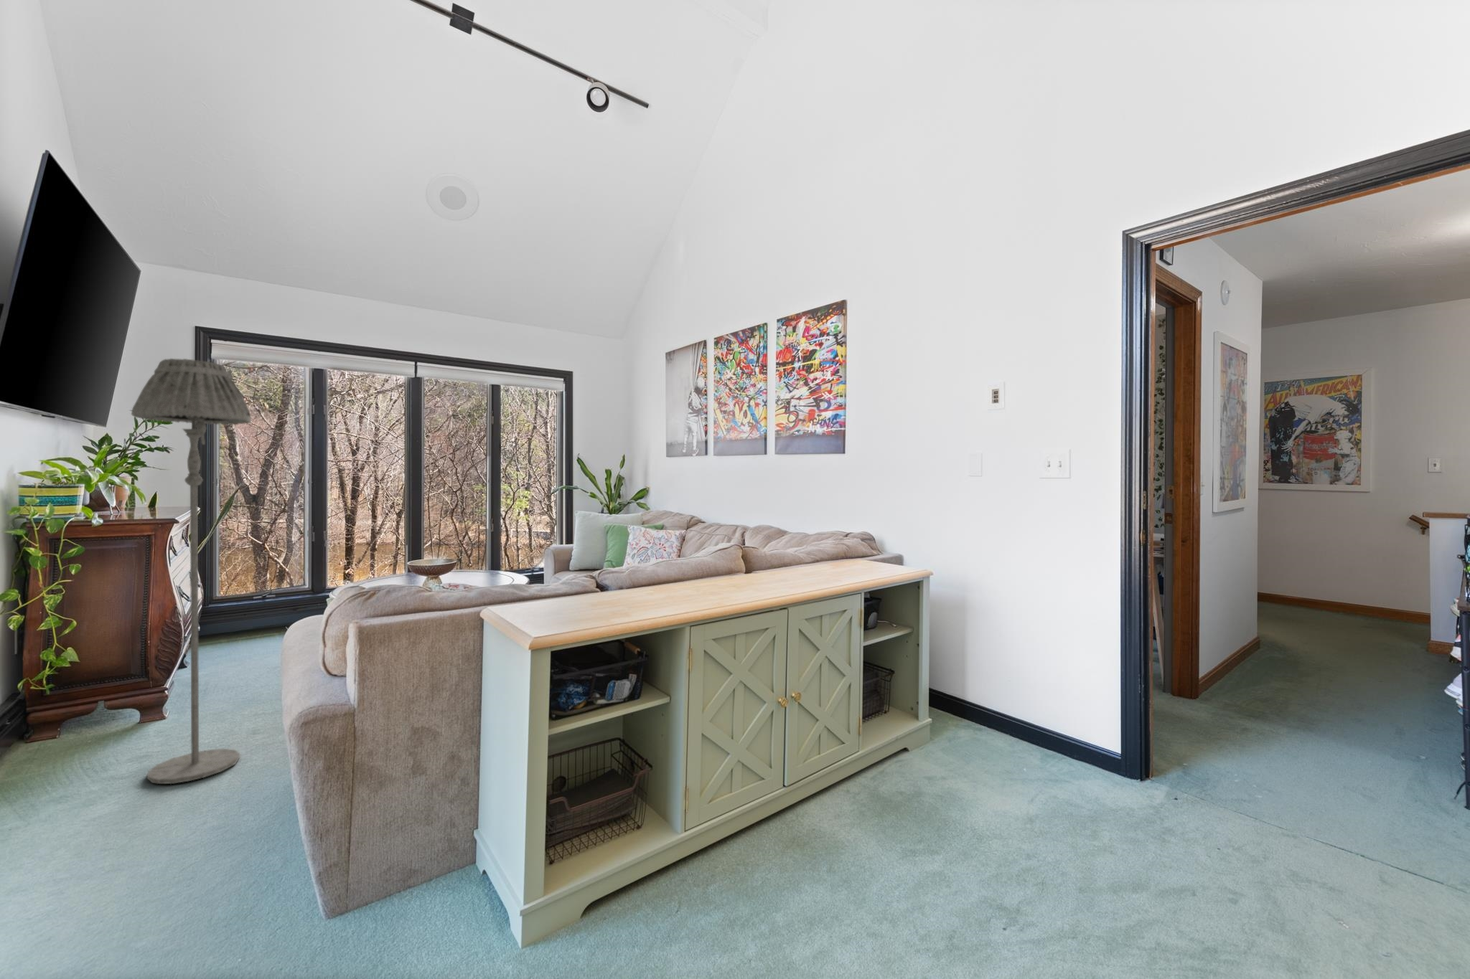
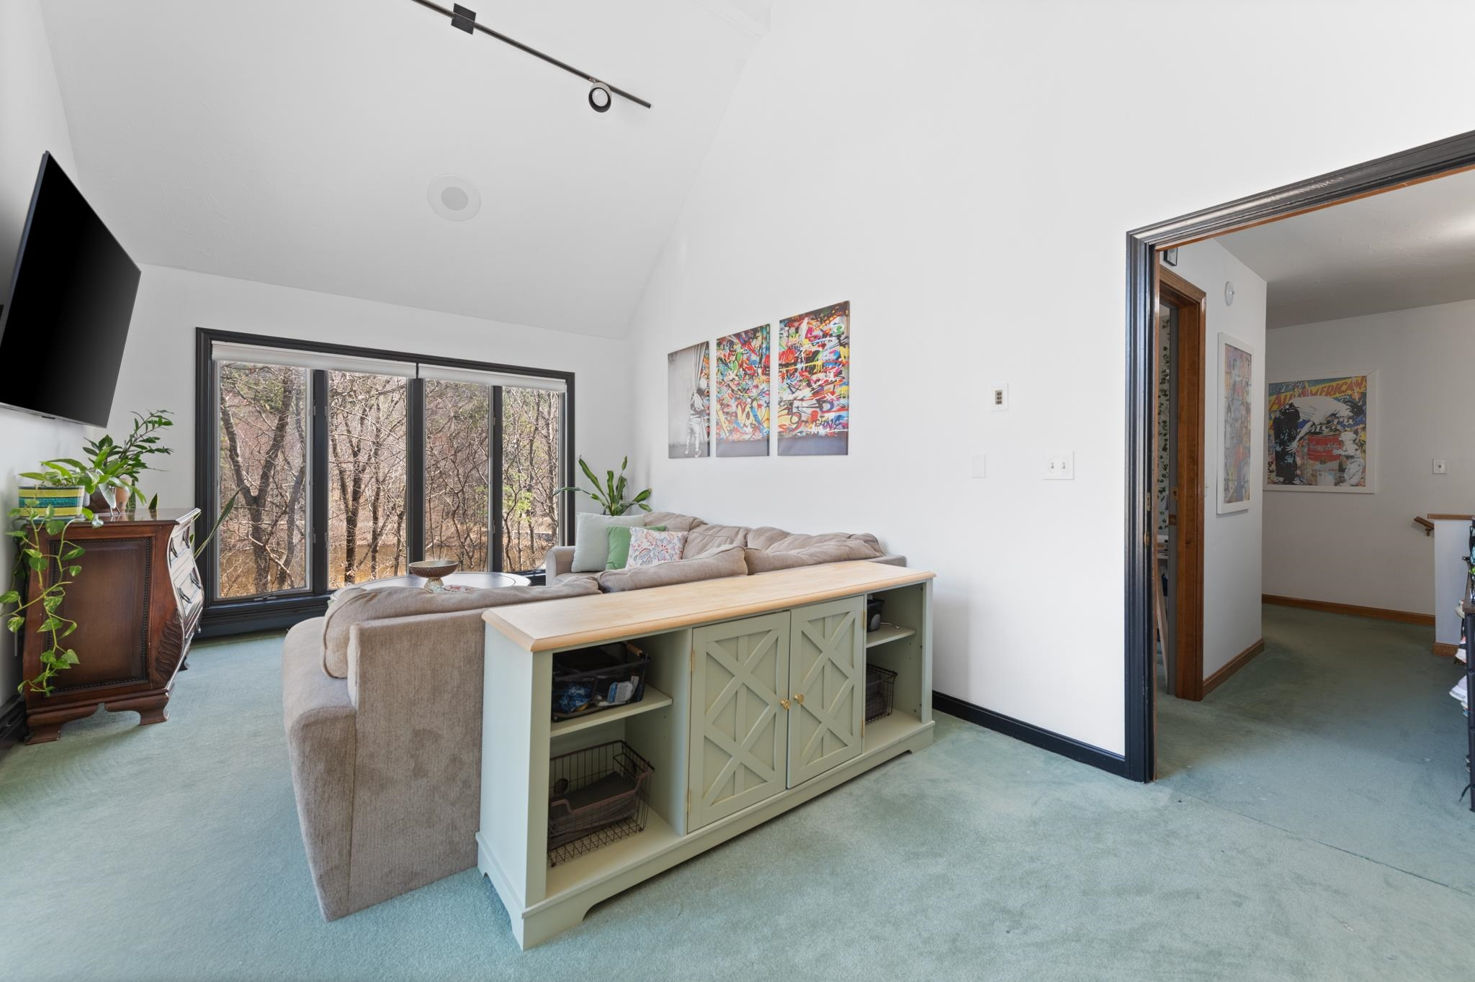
- floor lamp [131,358,252,785]
